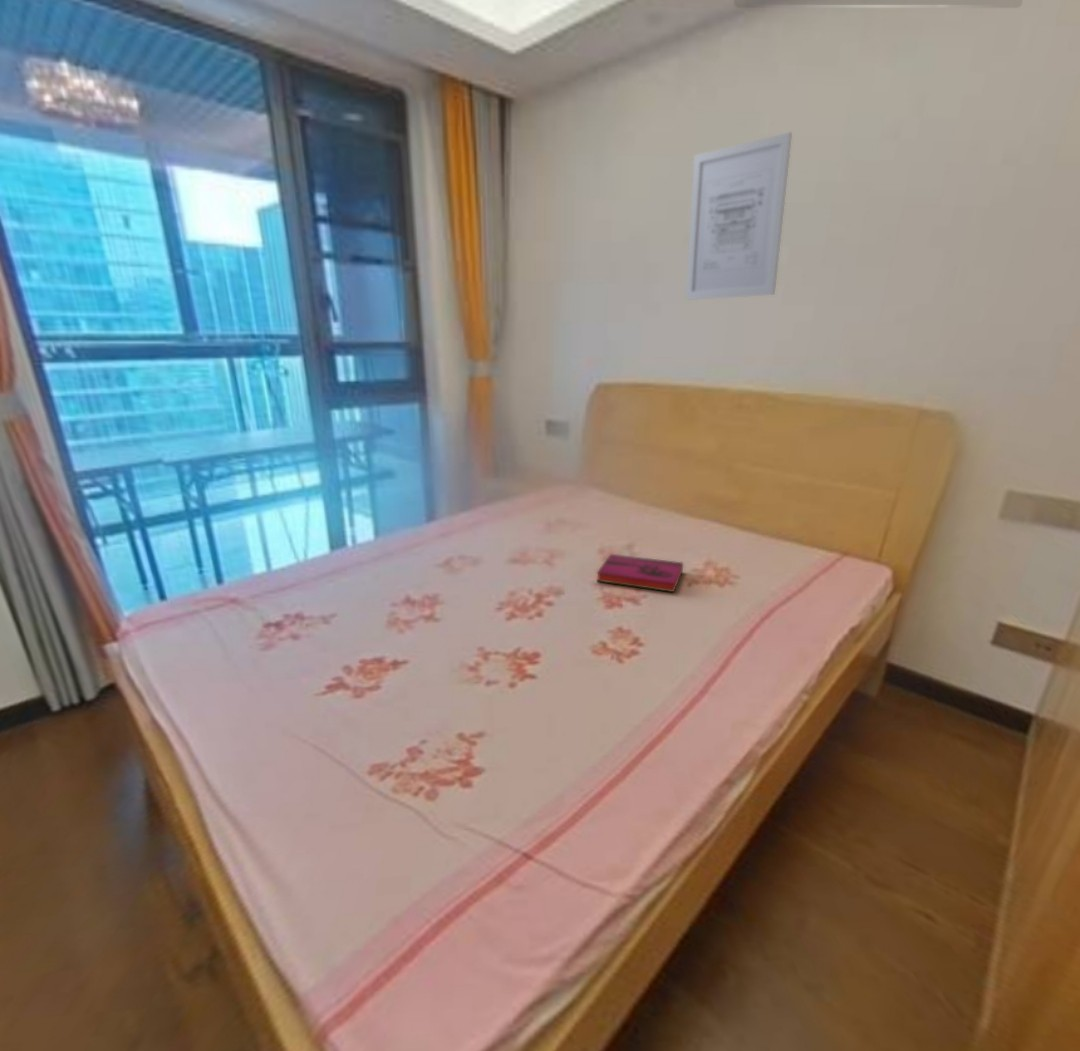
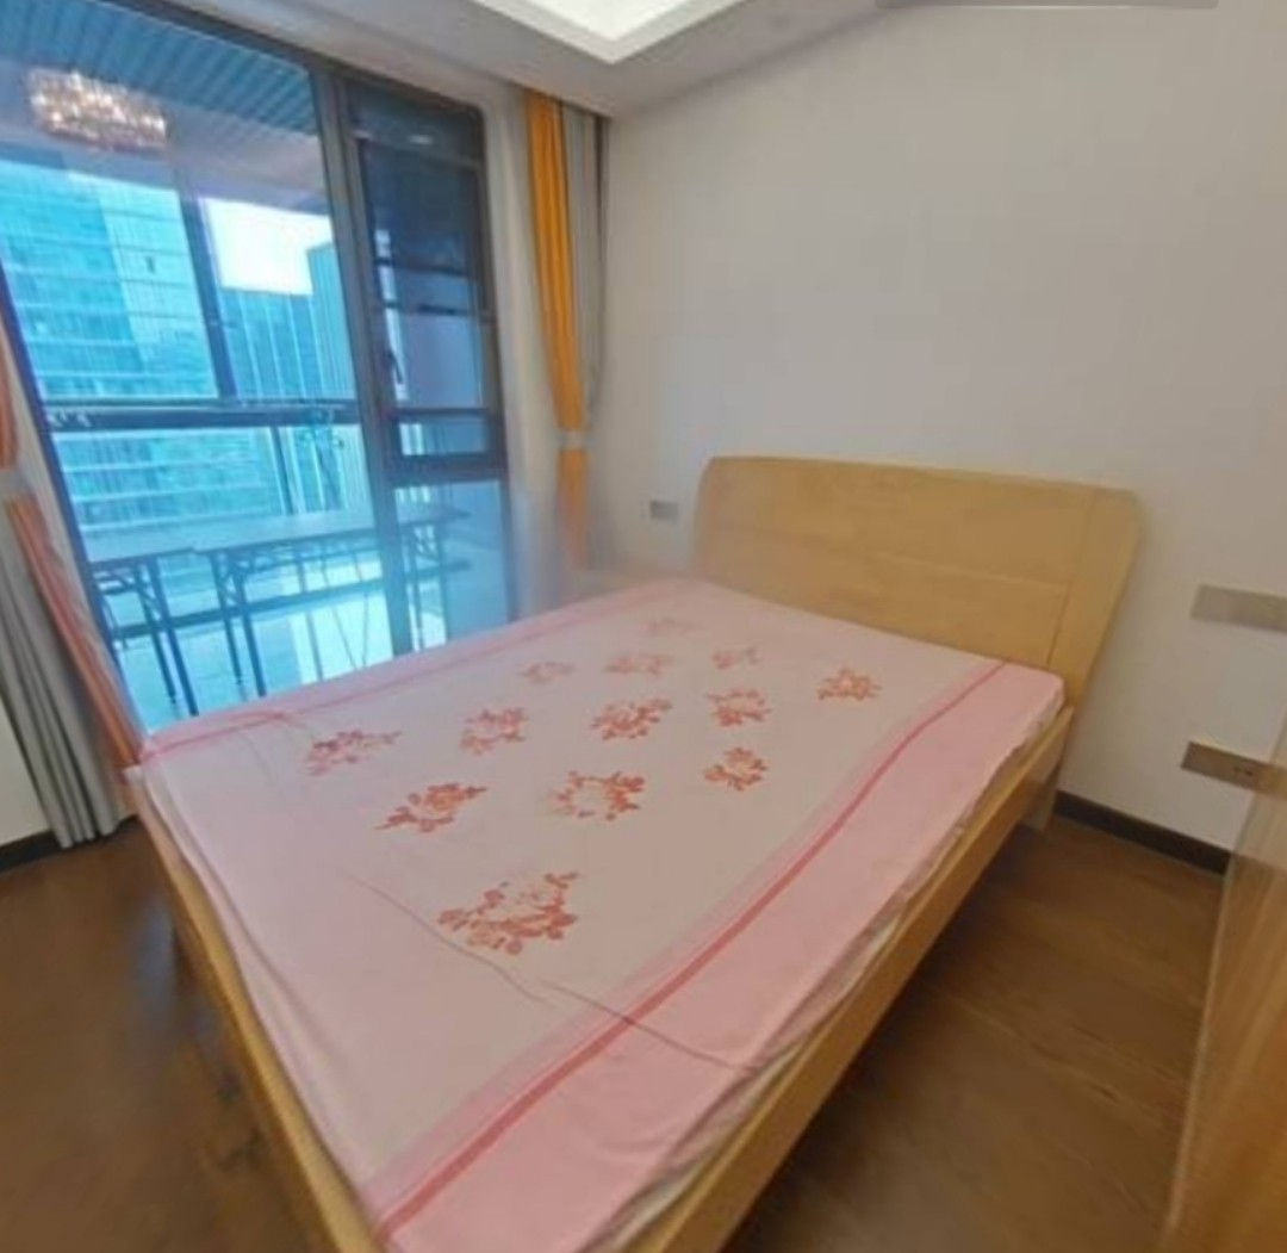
- hardback book [596,553,684,593]
- wall art [684,131,793,301]
